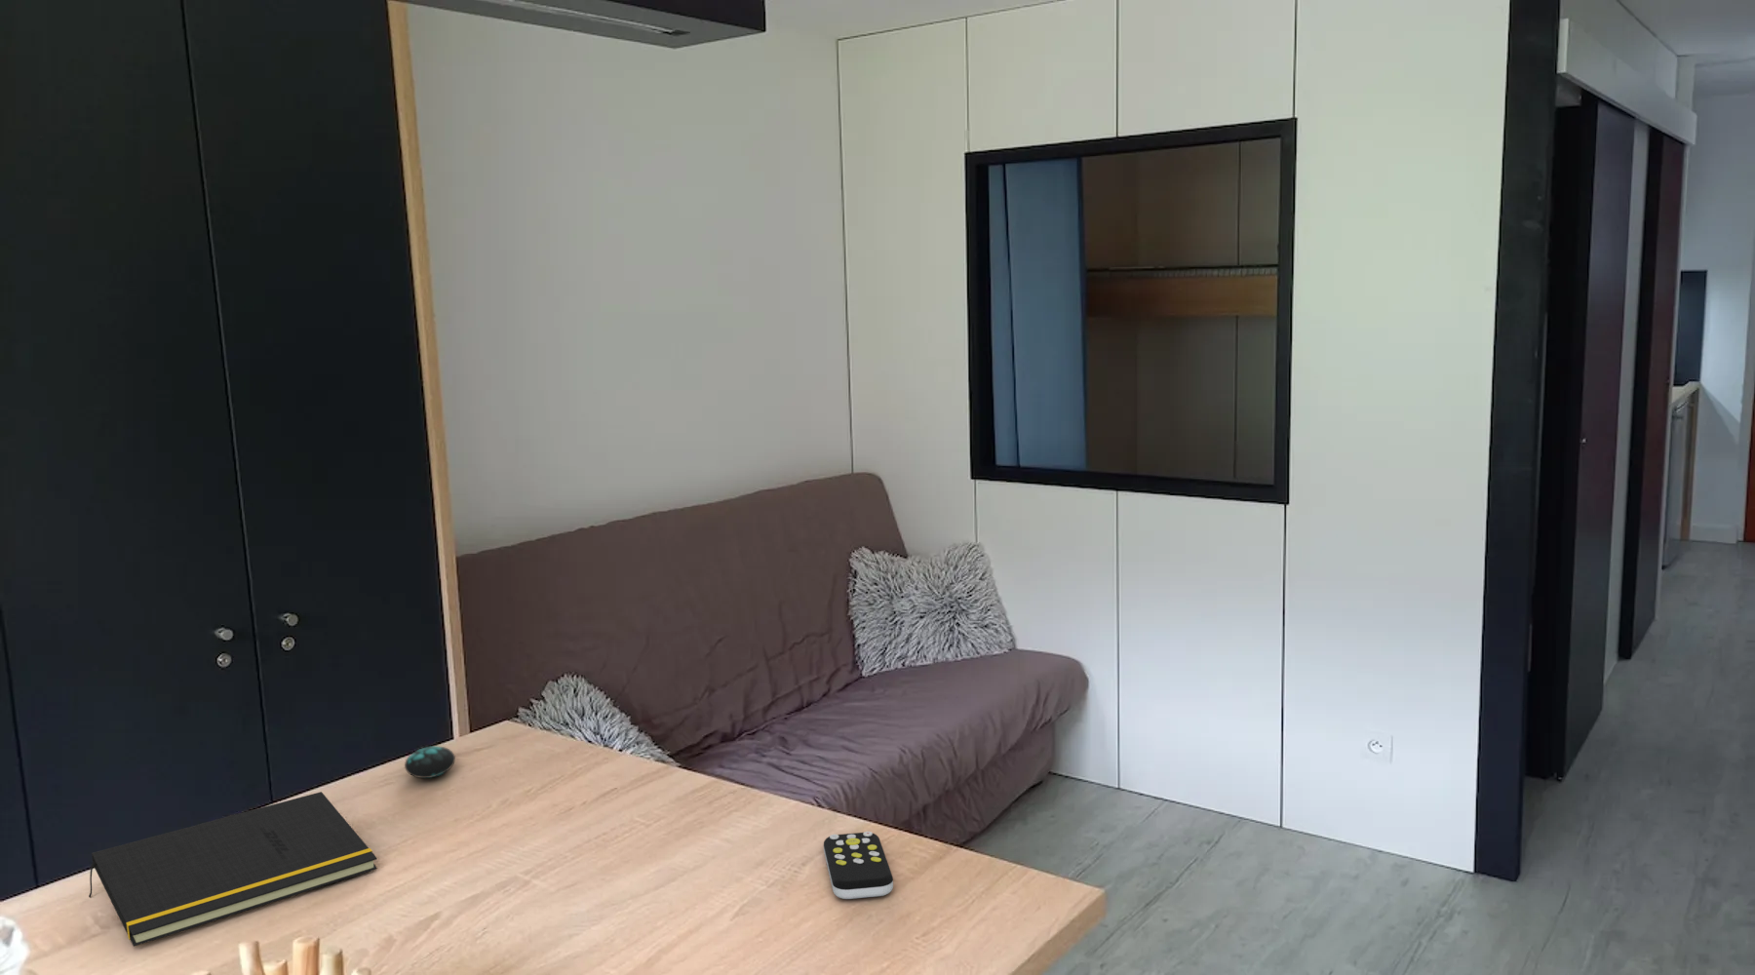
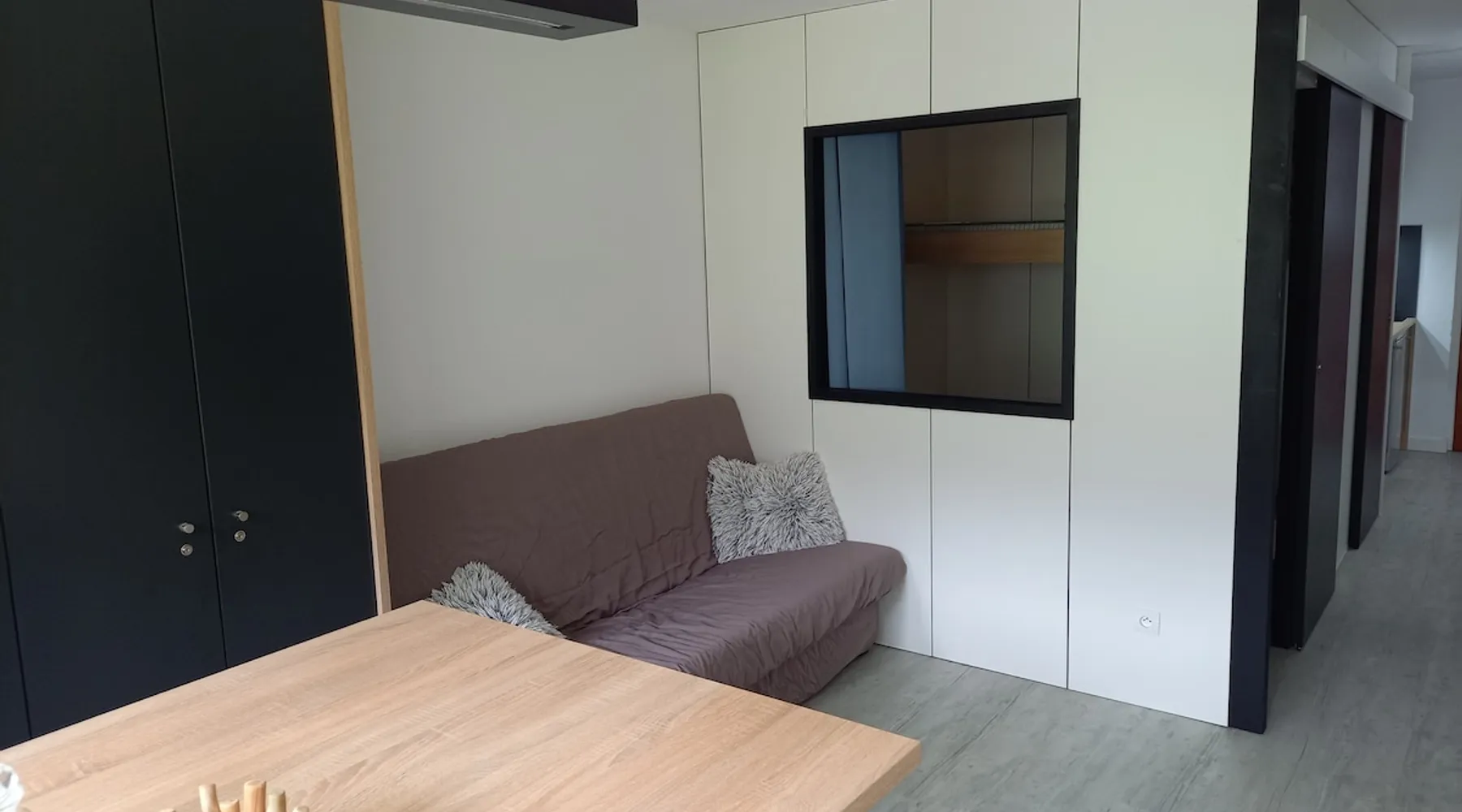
- decorative egg [403,744,456,779]
- remote control [823,831,894,899]
- notepad [88,791,378,947]
